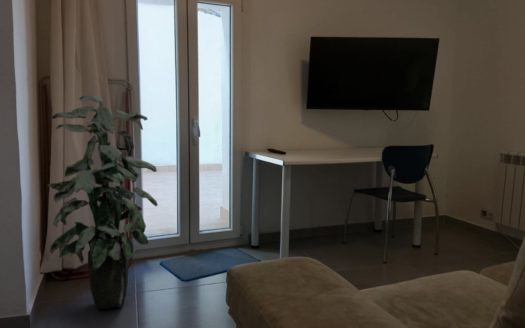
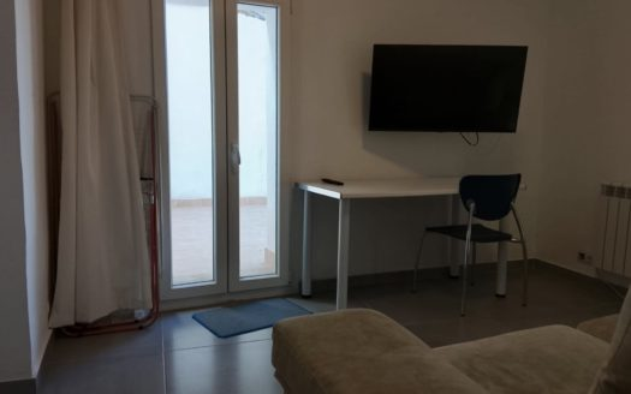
- indoor plant [46,94,159,310]
